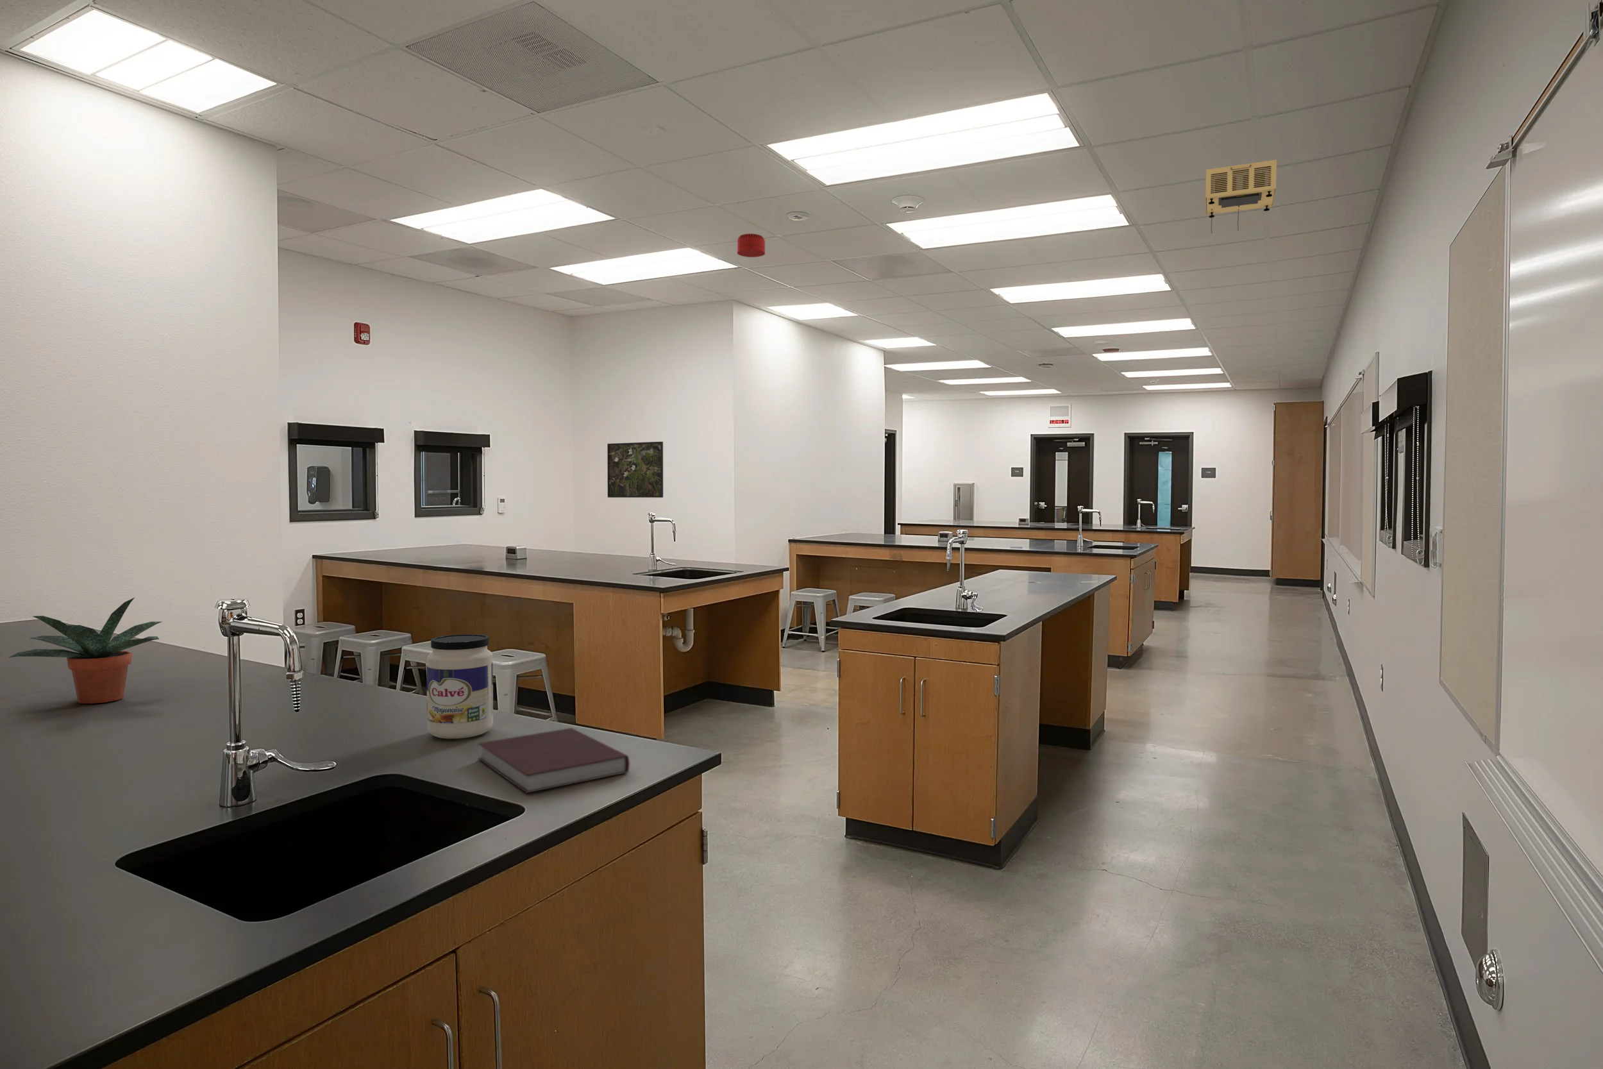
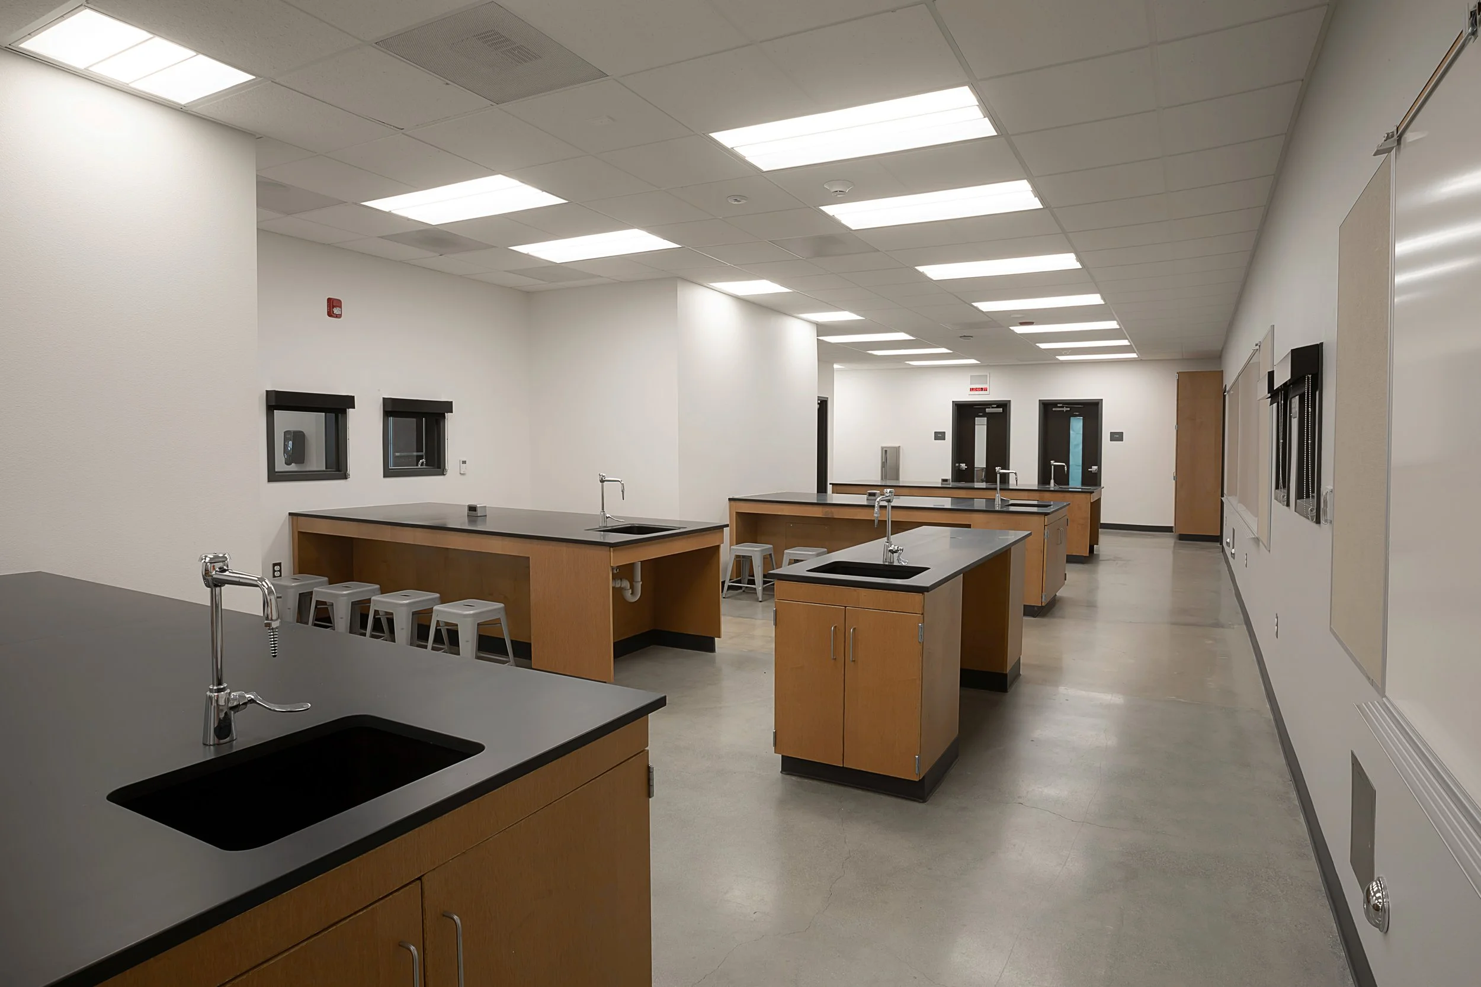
- jar [426,634,494,740]
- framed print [607,441,663,499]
- projector [1205,159,1277,234]
- notebook [477,728,630,793]
- smoke detector [737,233,766,258]
- potted plant [10,597,163,704]
